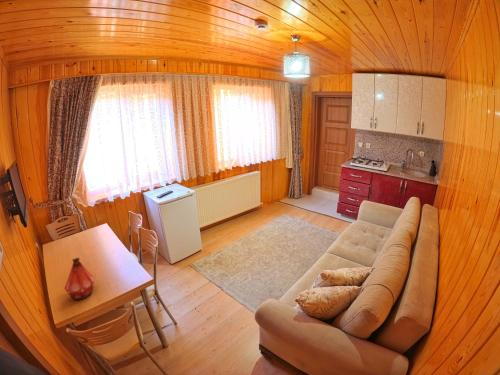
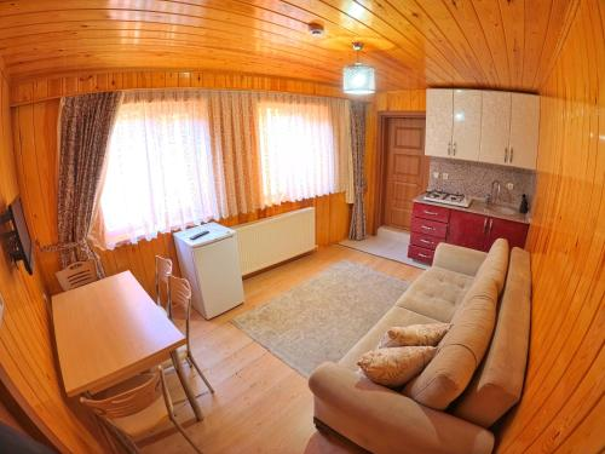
- bottle [63,257,96,301]
